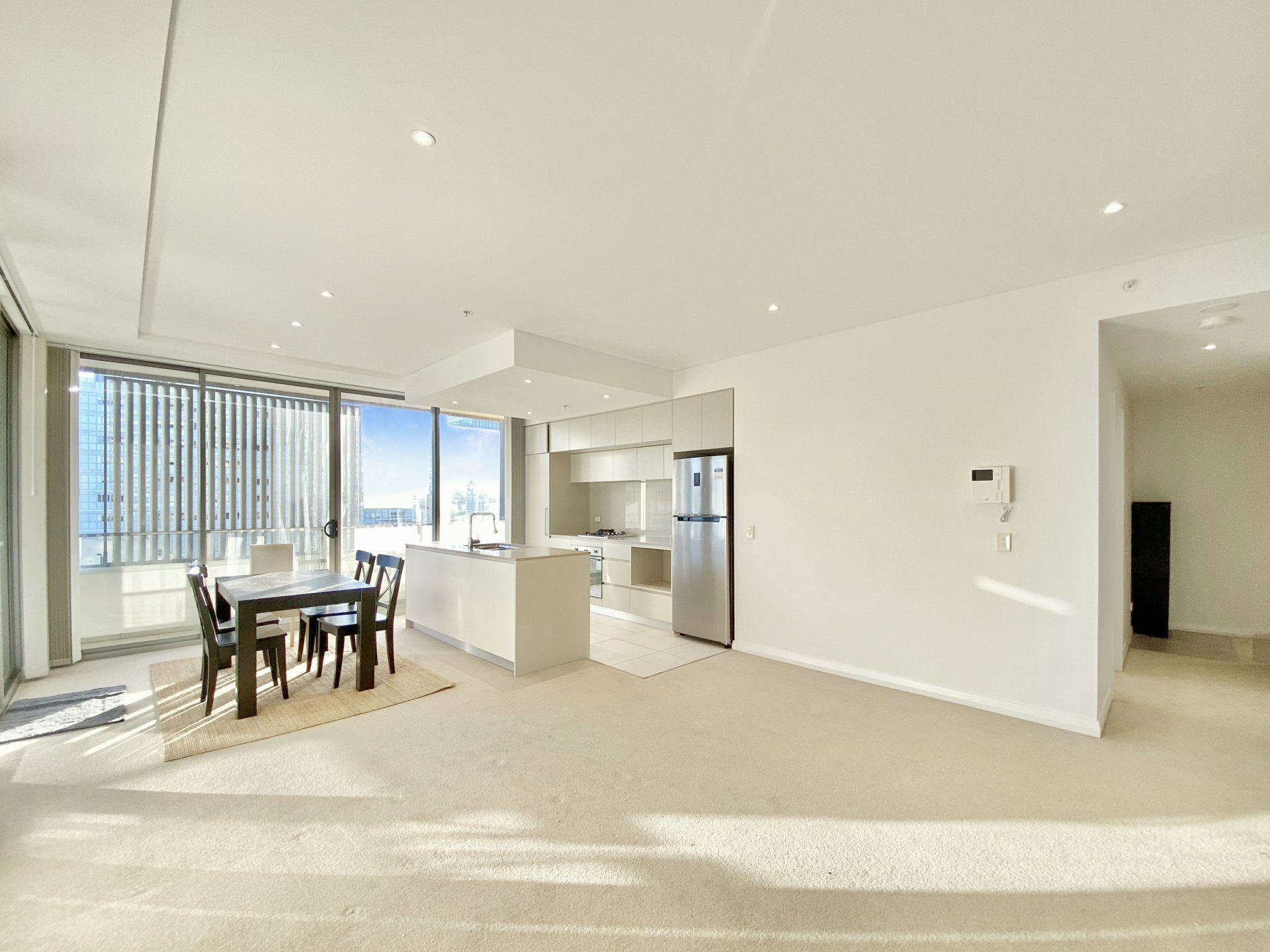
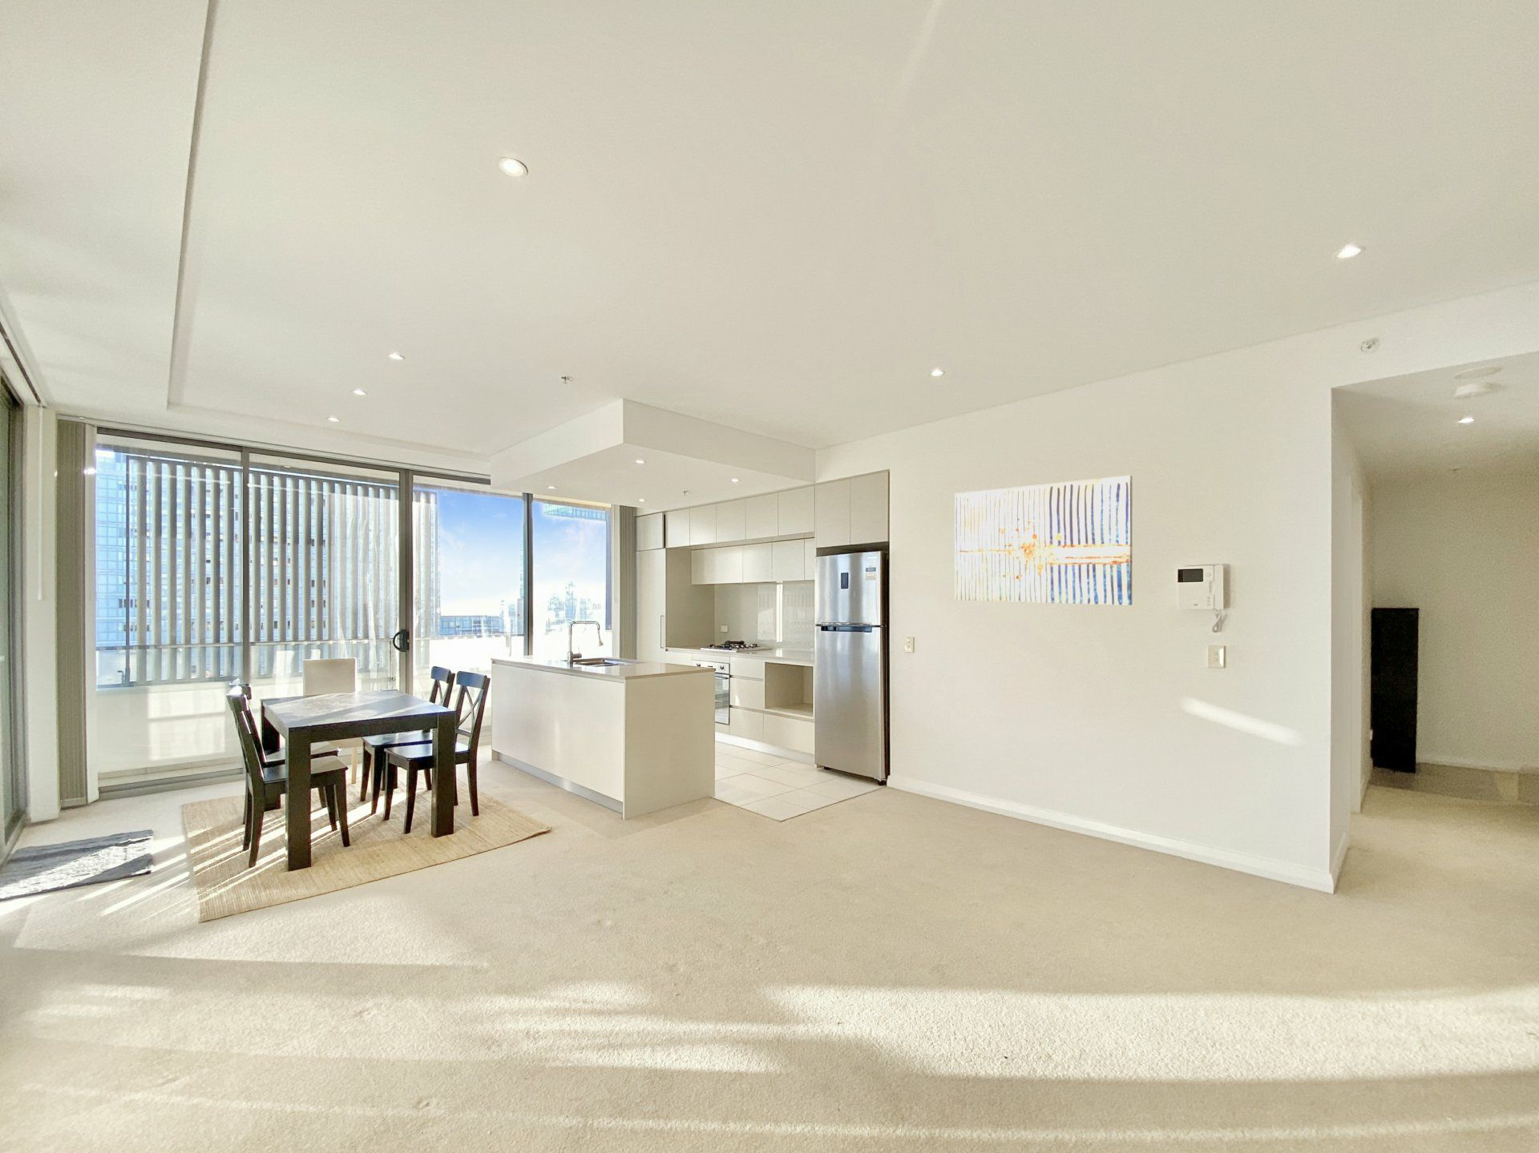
+ wall art [954,475,1133,606]
